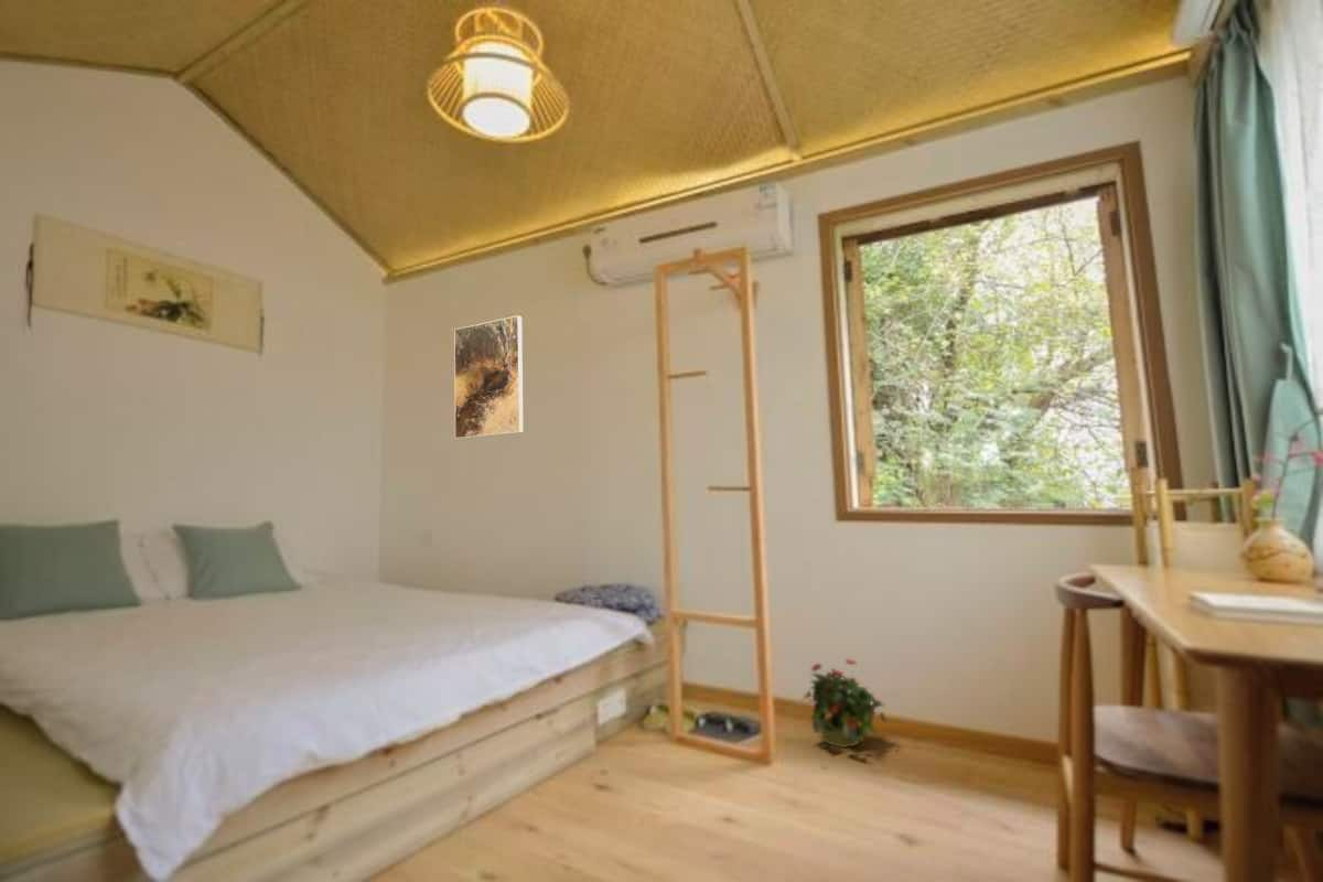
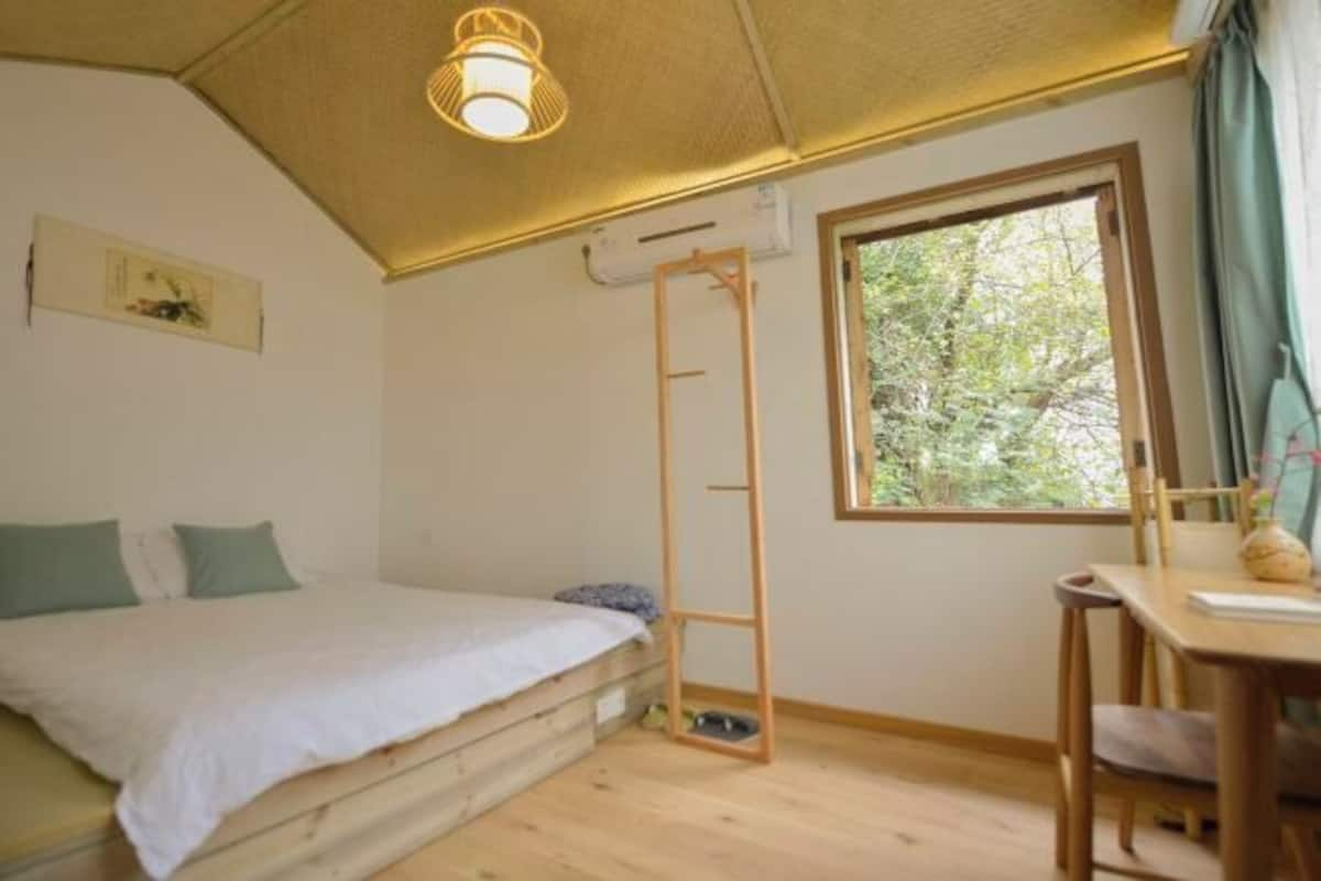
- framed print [453,314,525,440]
- potted plant [800,658,888,749]
